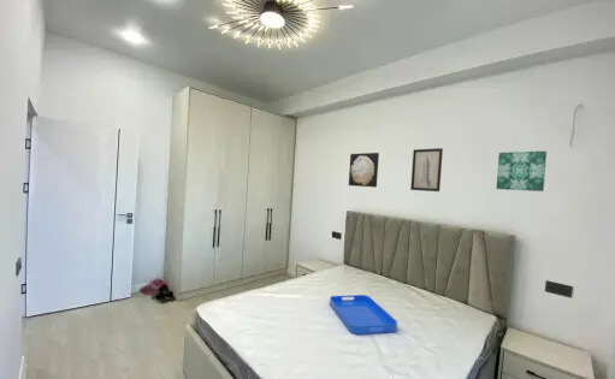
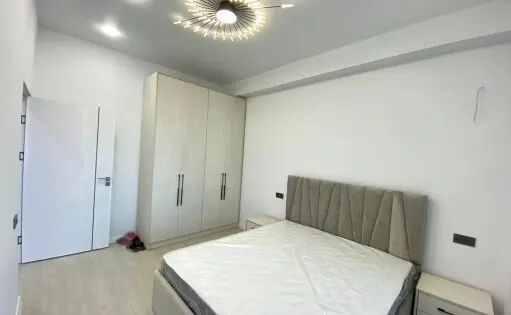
- wall art [348,152,380,189]
- serving tray [329,294,398,336]
- wall art [495,150,548,193]
- wall art [409,147,444,193]
